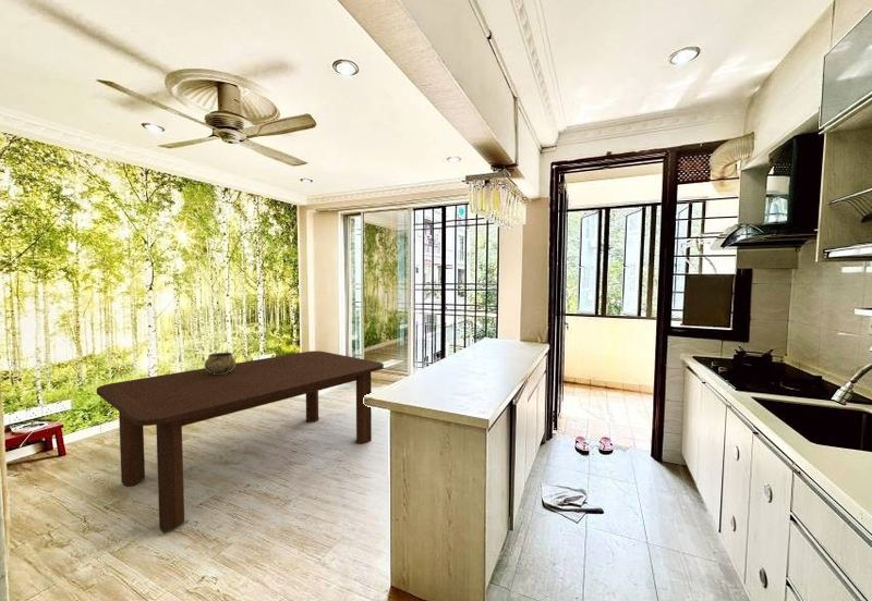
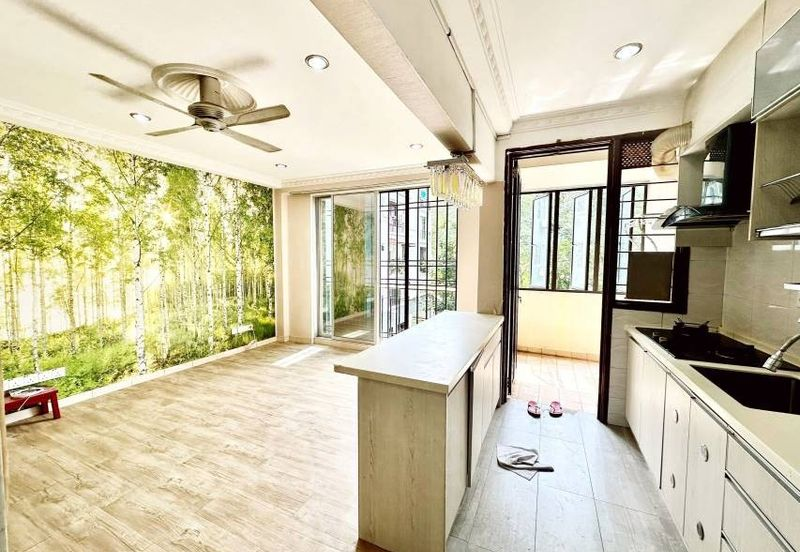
- dining table [96,349,385,533]
- decorative bowl [204,352,237,375]
